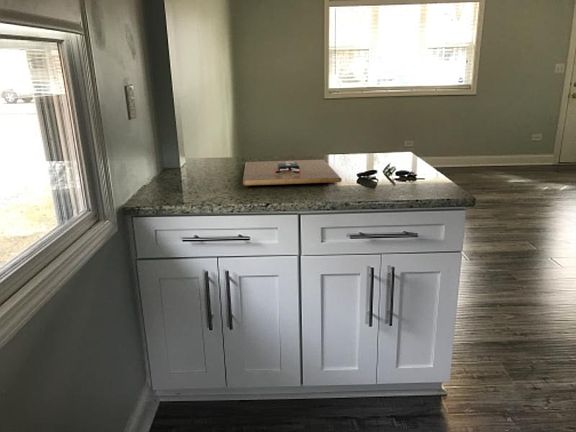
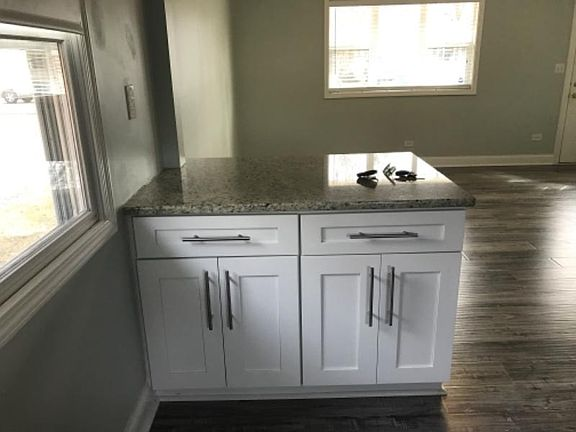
- cutting board [242,159,343,186]
